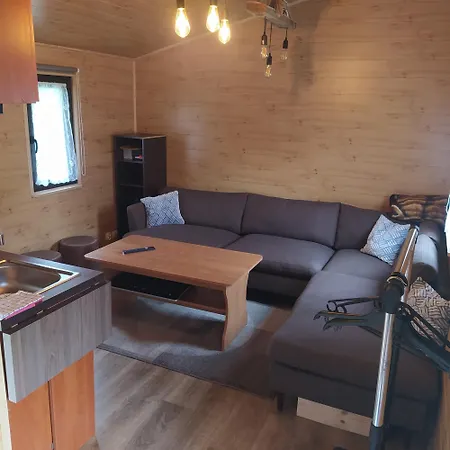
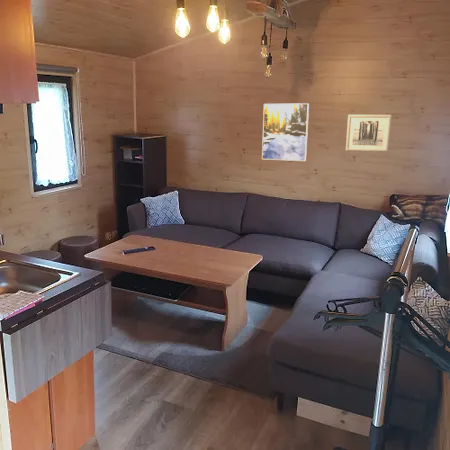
+ wall art [345,114,393,153]
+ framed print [261,102,310,162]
